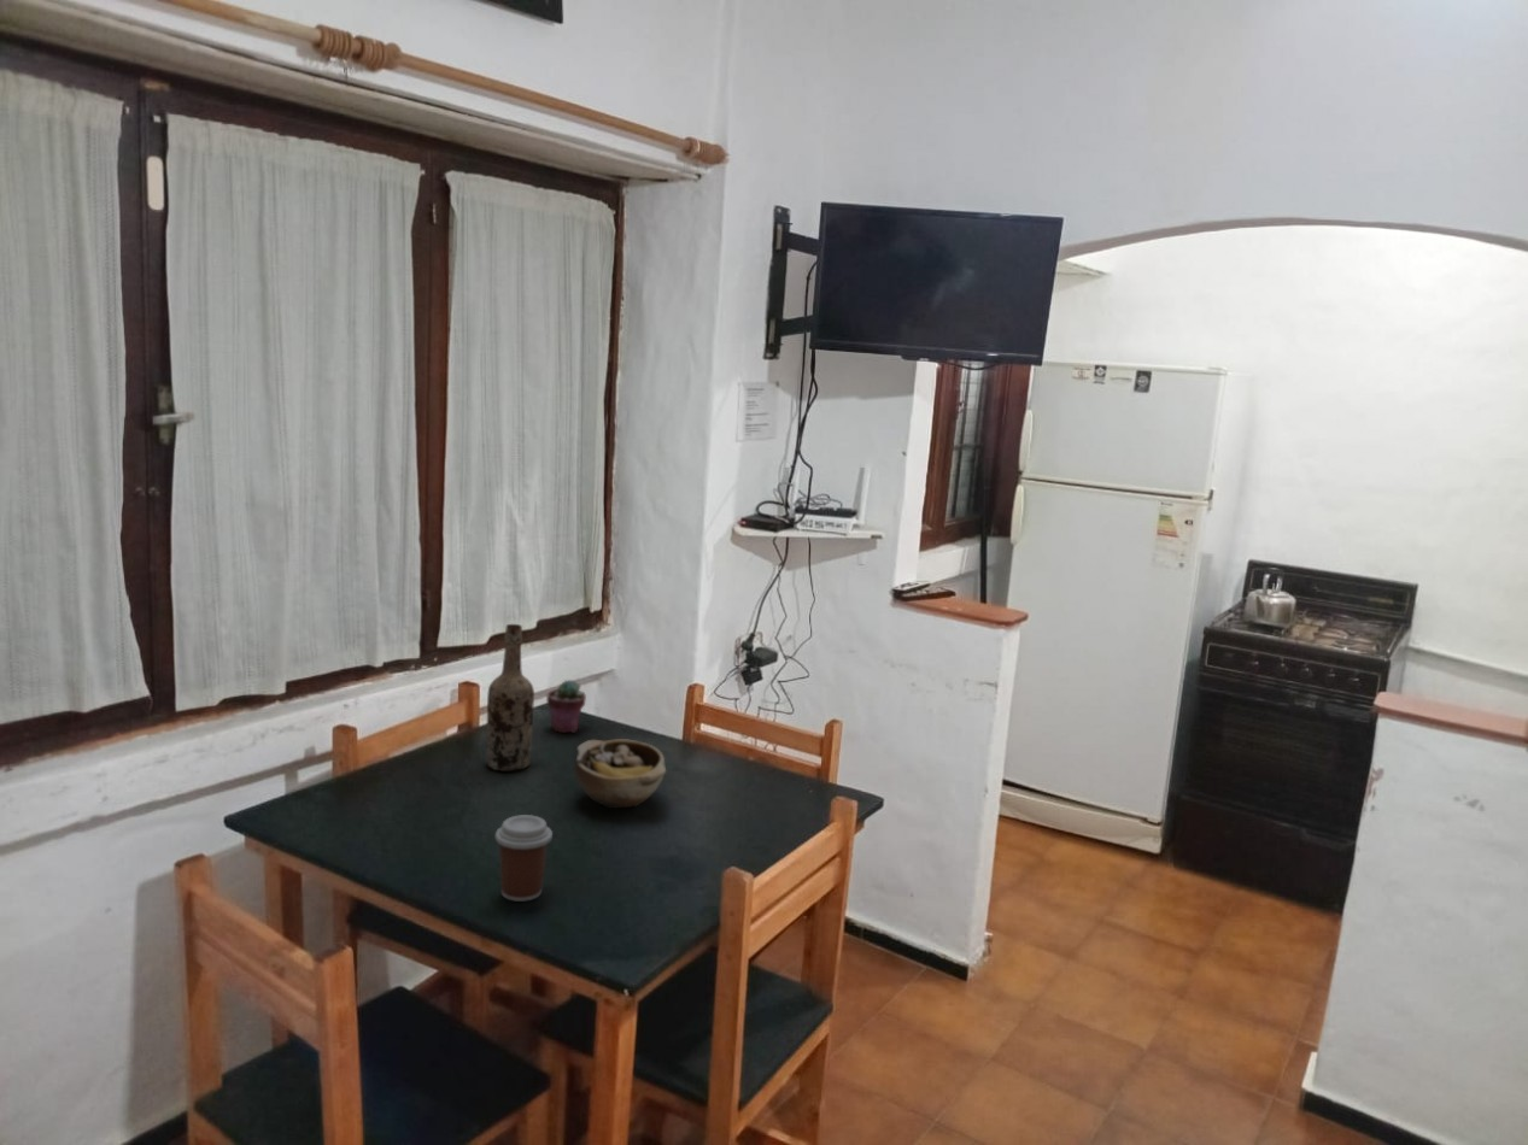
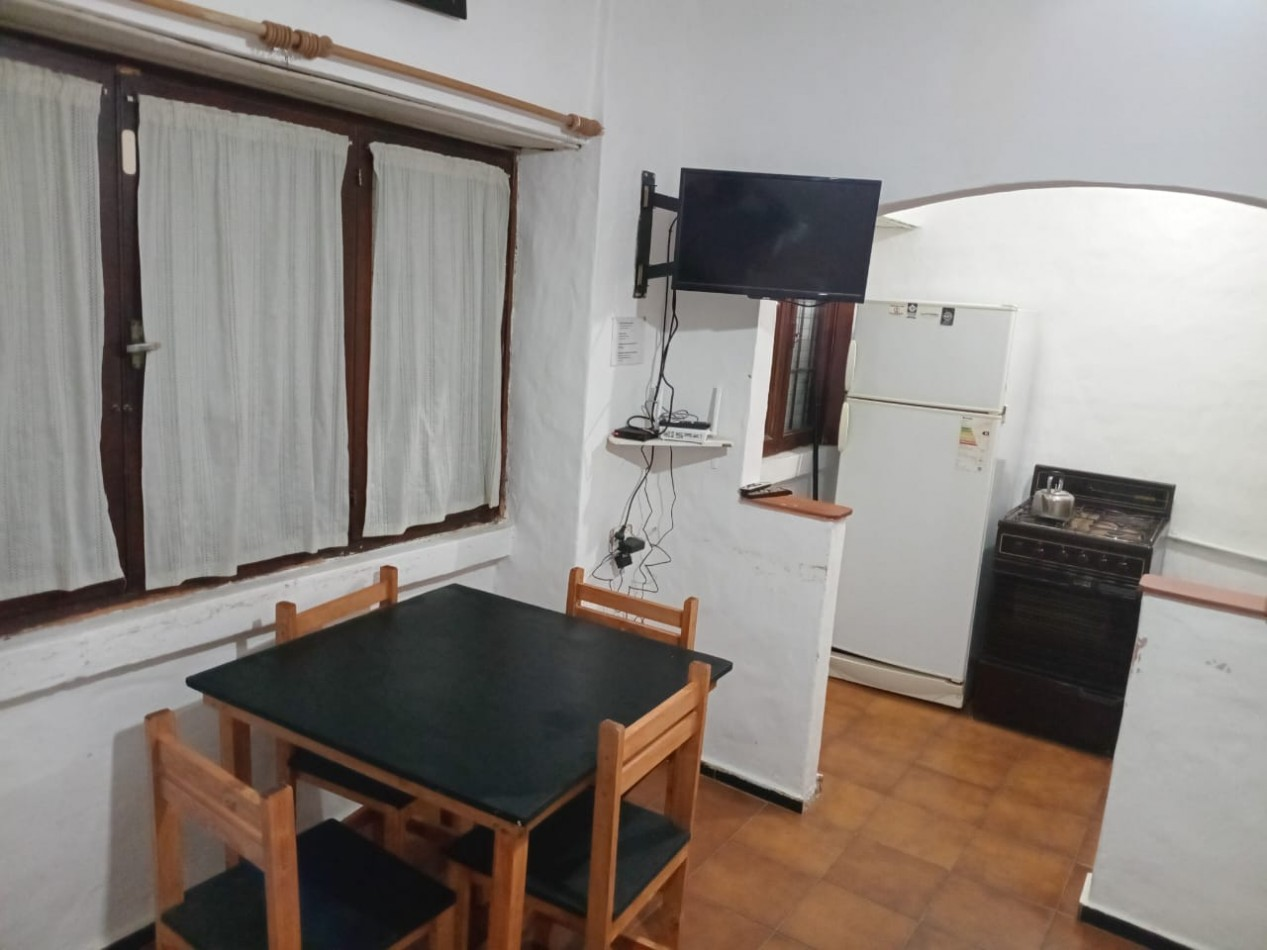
- wine bottle [485,623,535,773]
- potted succulent [545,679,587,734]
- coffee cup [494,814,554,903]
- bowl [573,738,667,810]
